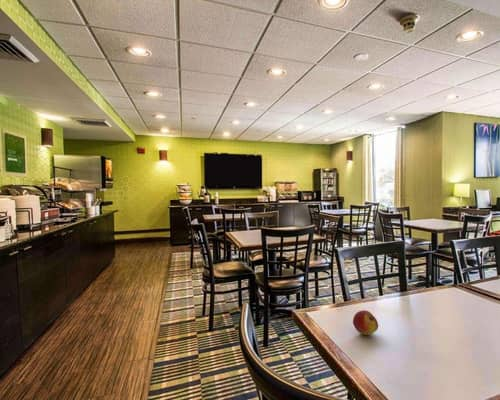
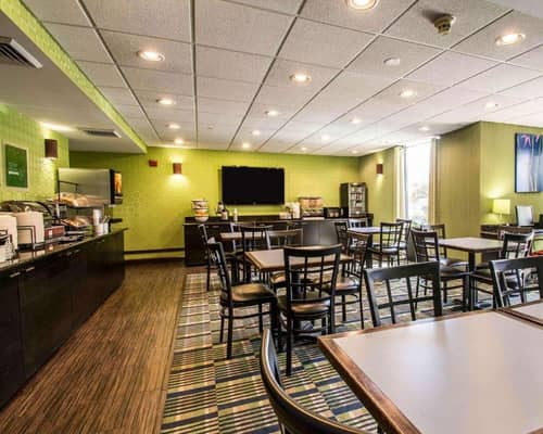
- apple [352,309,379,336]
